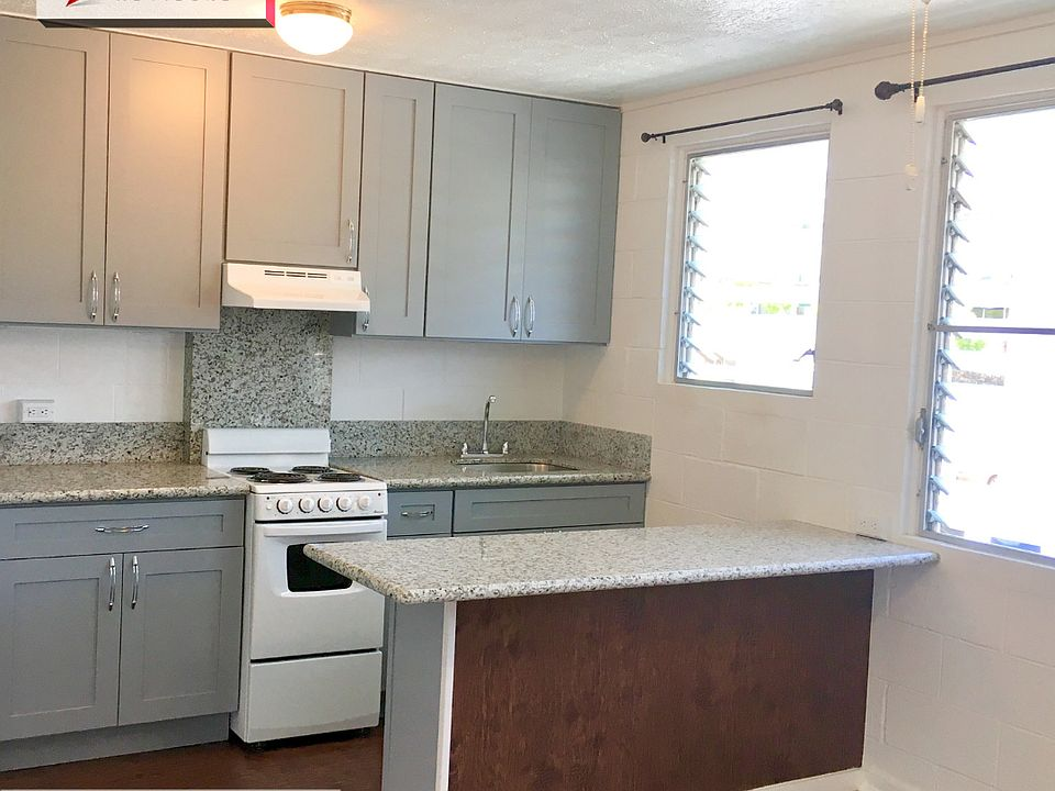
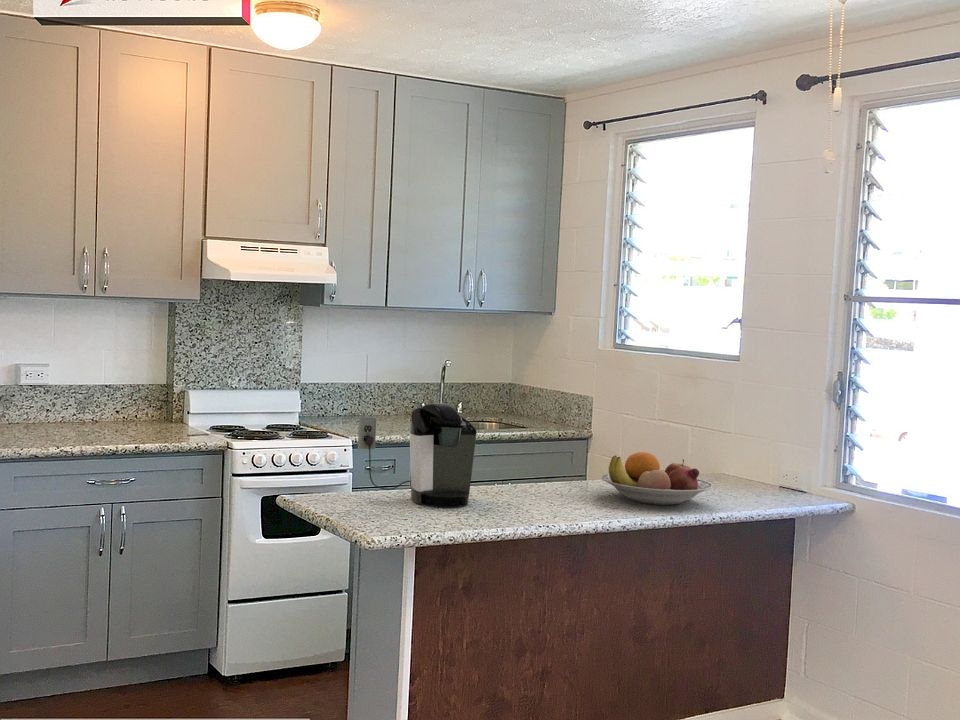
+ fruit bowl [601,451,714,506]
+ coffee maker [357,402,477,508]
